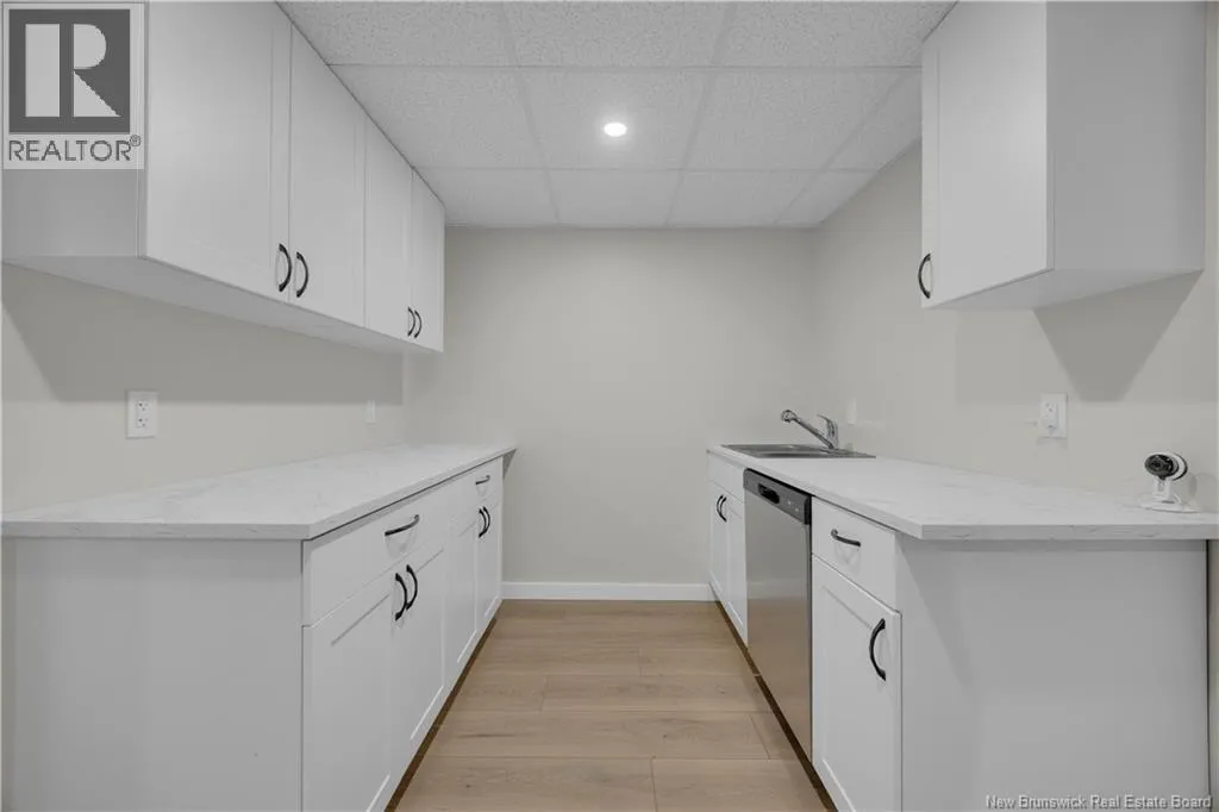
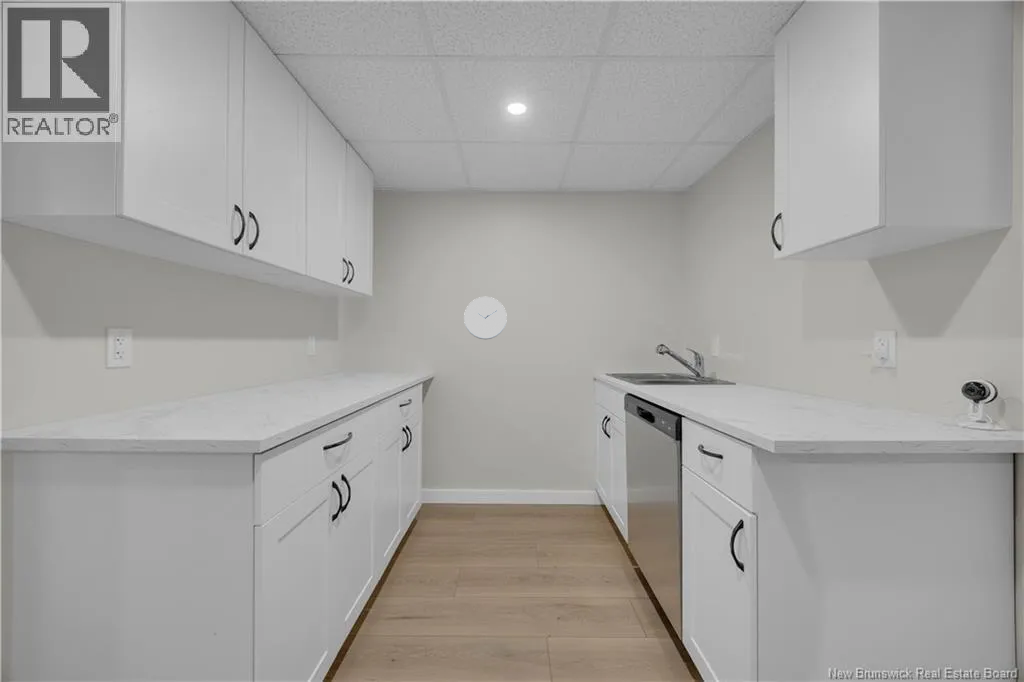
+ wall clock [463,296,508,340]
